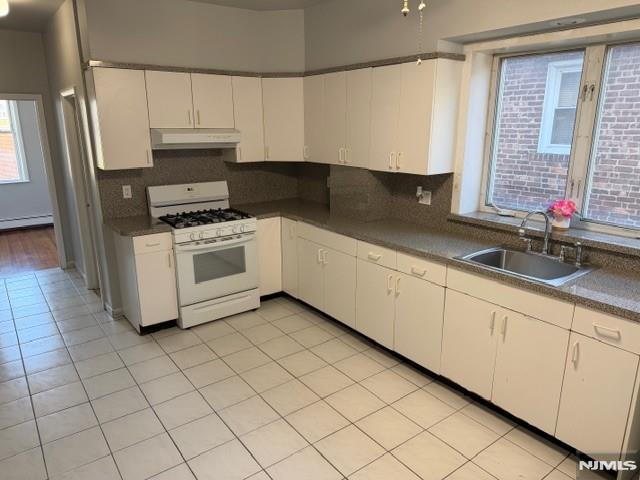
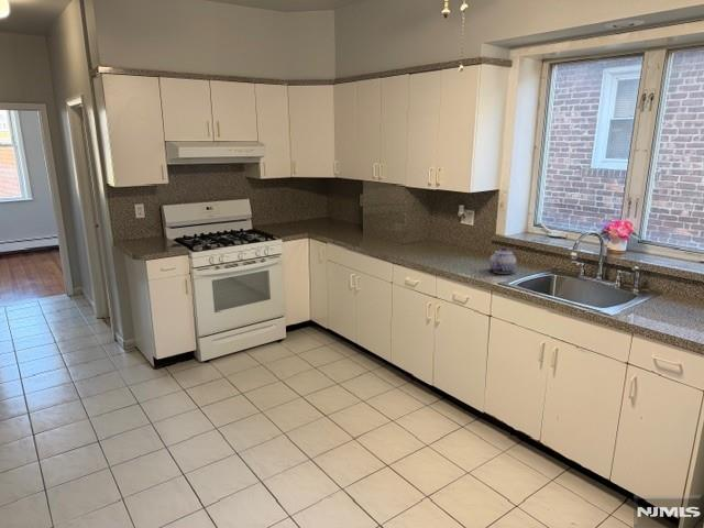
+ teapot [488,246,517,275]
